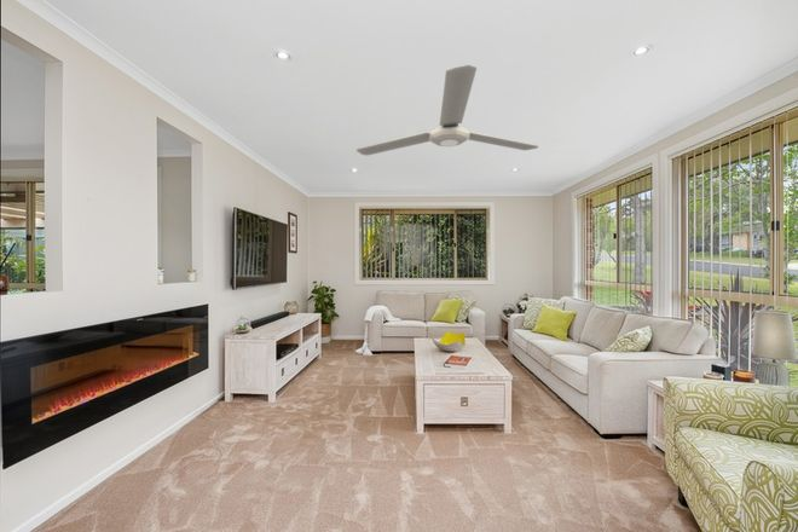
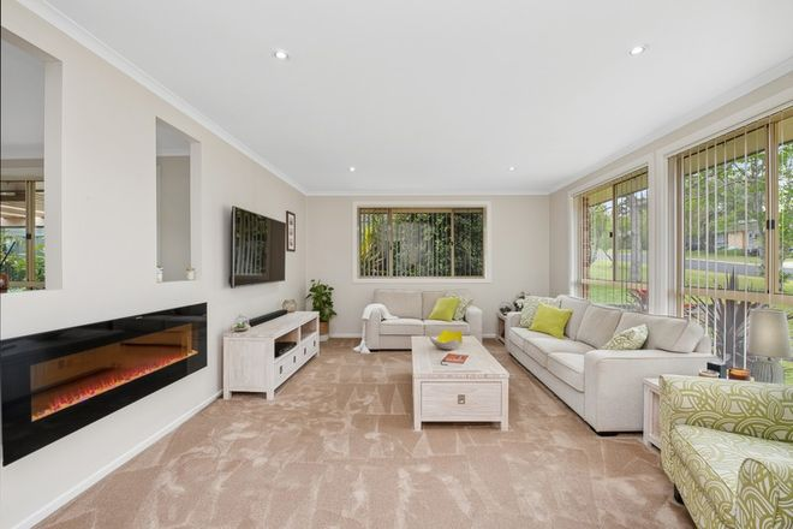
- ceiling fan [354,64,539,157]
